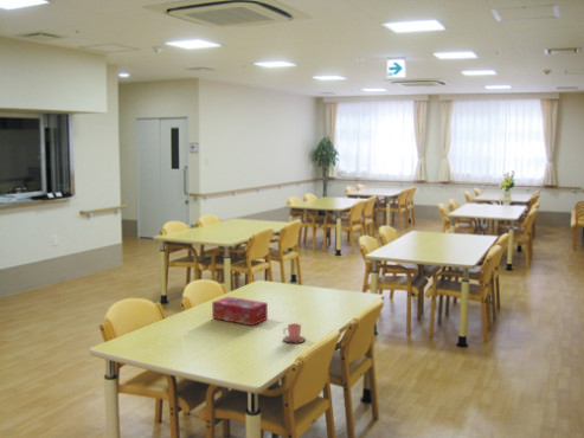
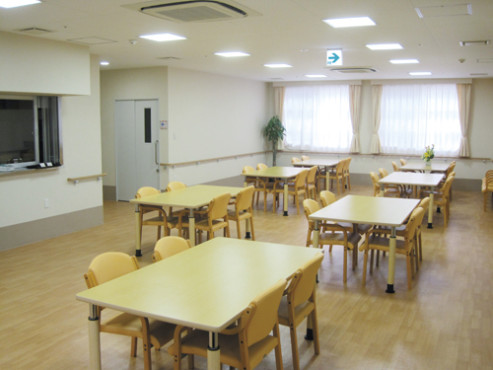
- cup [282,322,307,343]
- tissue box [211,296,269,327]
